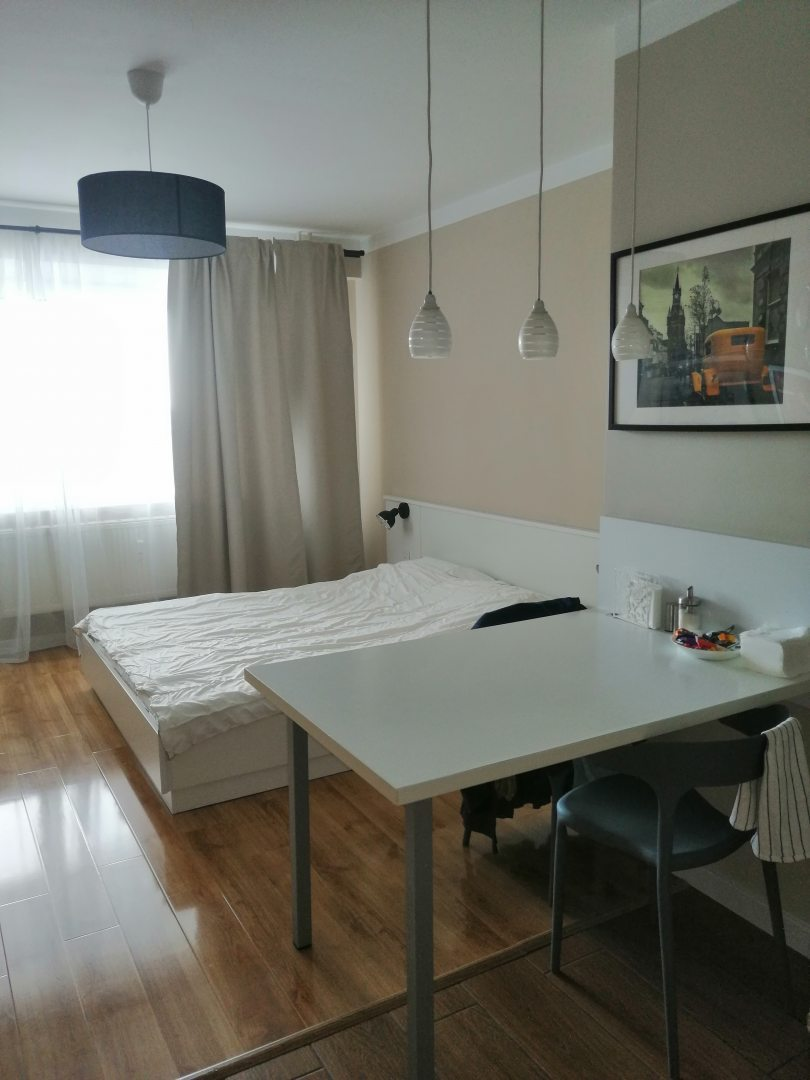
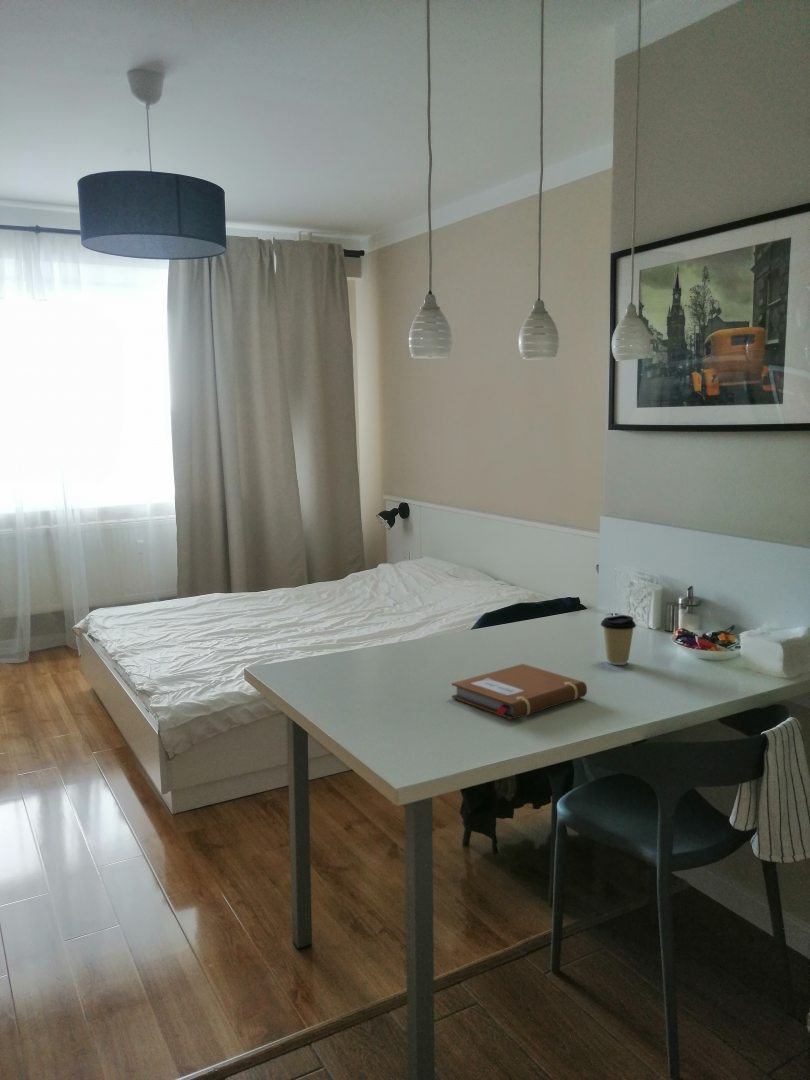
+ coffee cup [600,614,637,666]
+ notebook [451,663,588,720]
